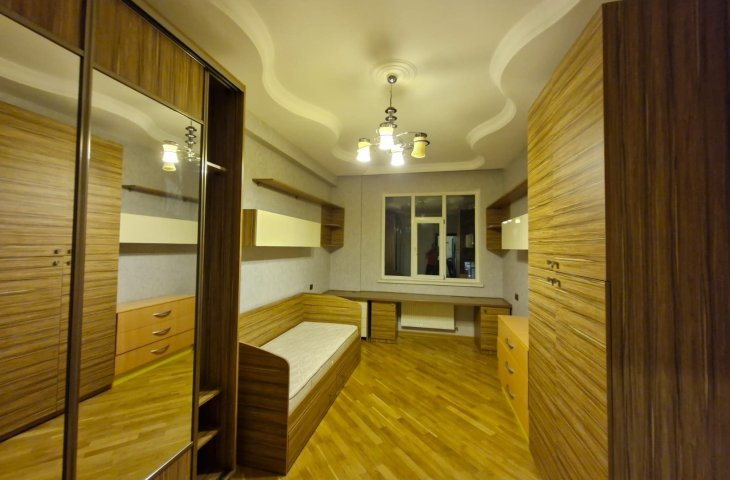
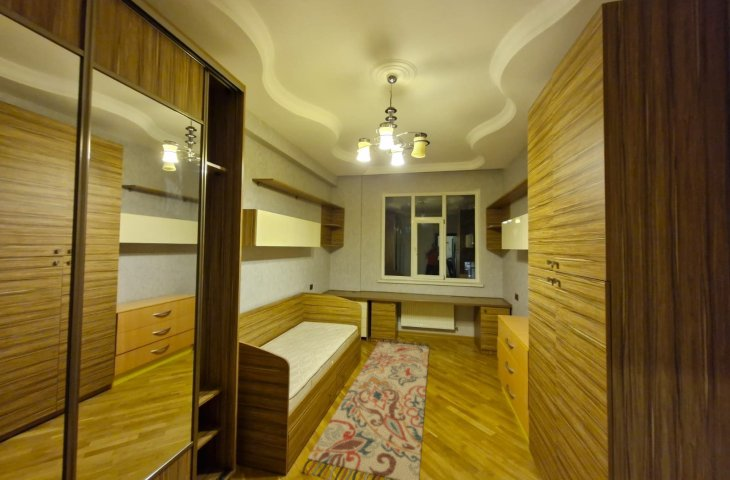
+ rug [300,339,430,480]
